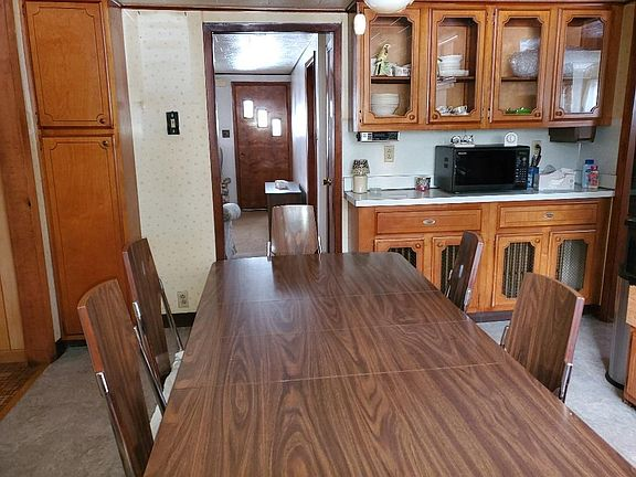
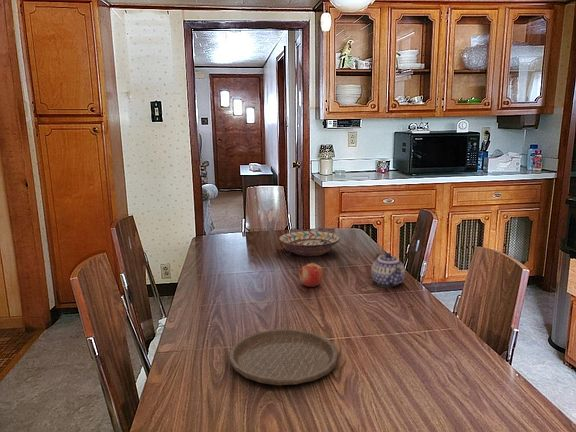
+ teapot [370,252,406,288]
+ decorative bowl [278,230,341,257]
+ fruit [298,262,324,288]
+ plate [228,328,339,386]
